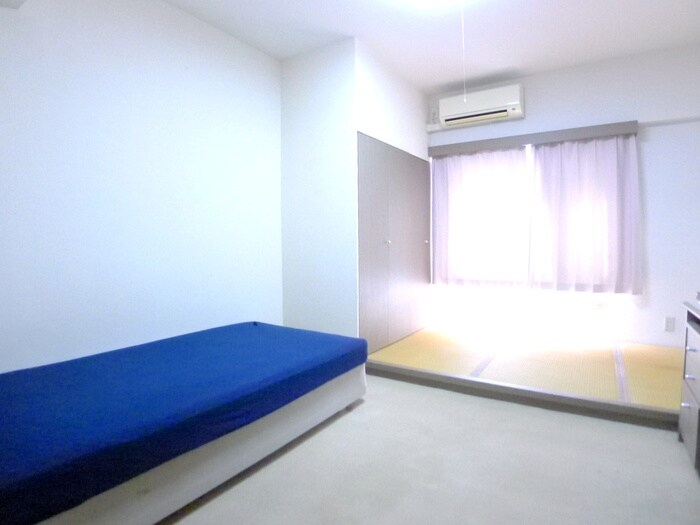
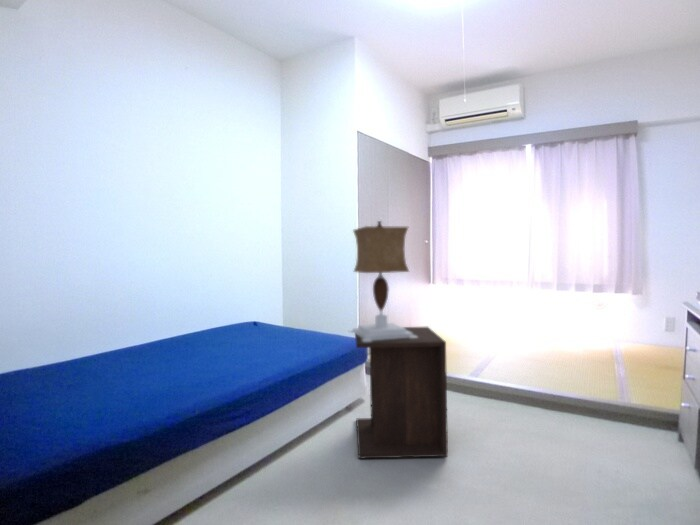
+ table lamp [348,220,418,342]
+ nightstand [354,326,449,460]
